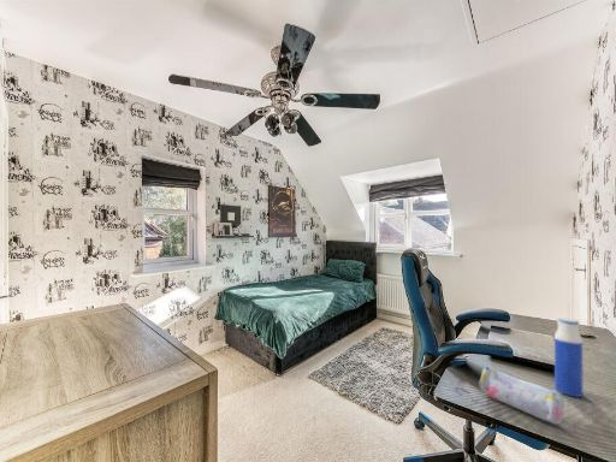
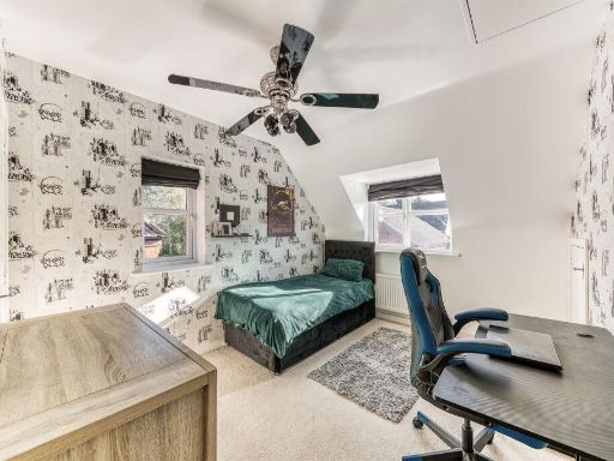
- pencil case [478,366,565,426]
- water bottle [553,316,584,398]
